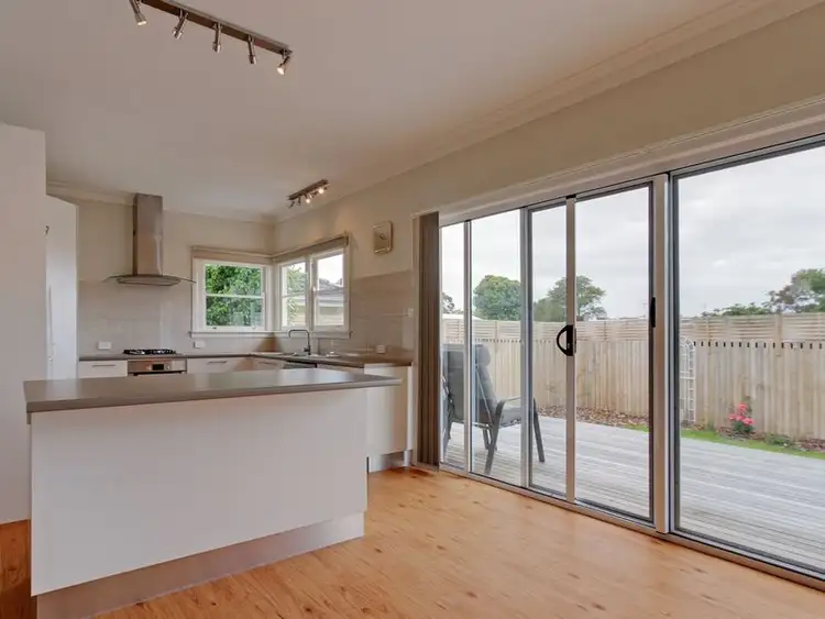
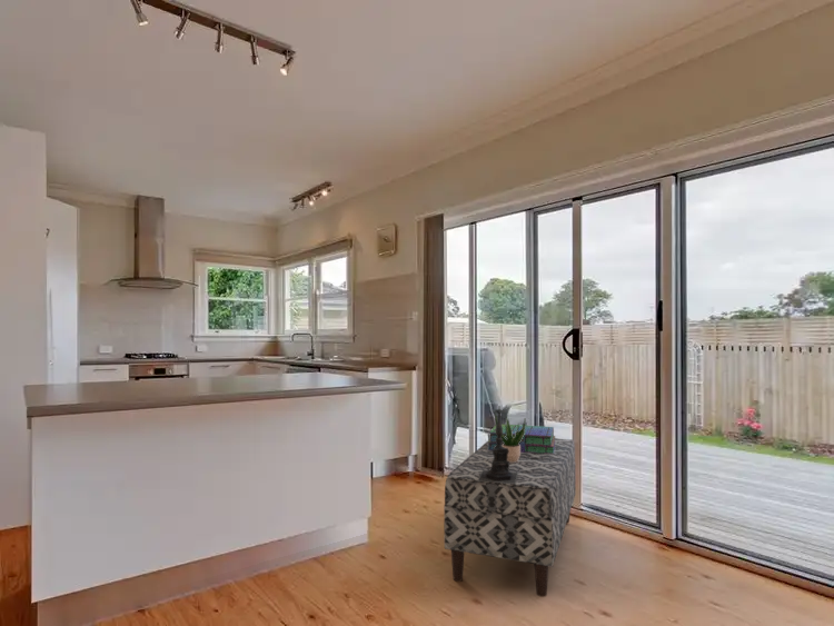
+ bench [443,437,577,598]
+ potted plant [494,415,526,463]
+ candle holder [478,407,518,484]
+ stack of books [487,424,556,454]
